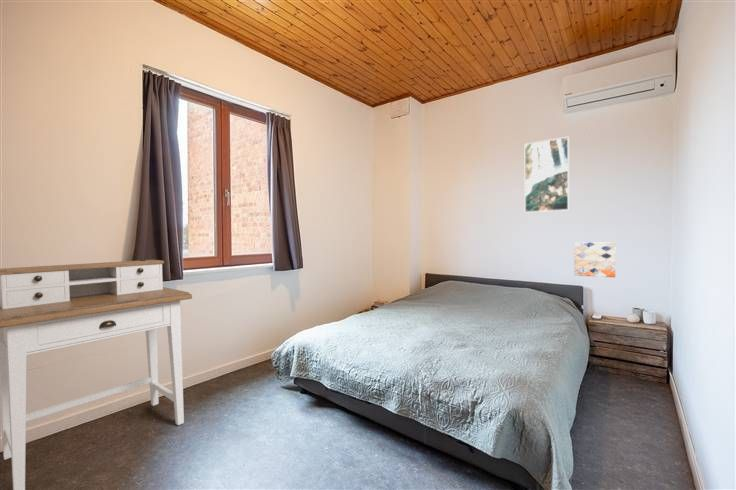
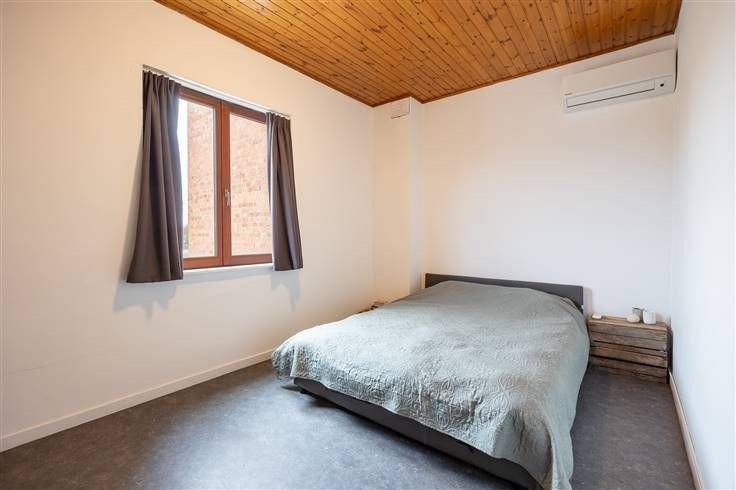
- wall art [573,242,617,279]
- desk [0,259,193,490]
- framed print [524,136,570,213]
